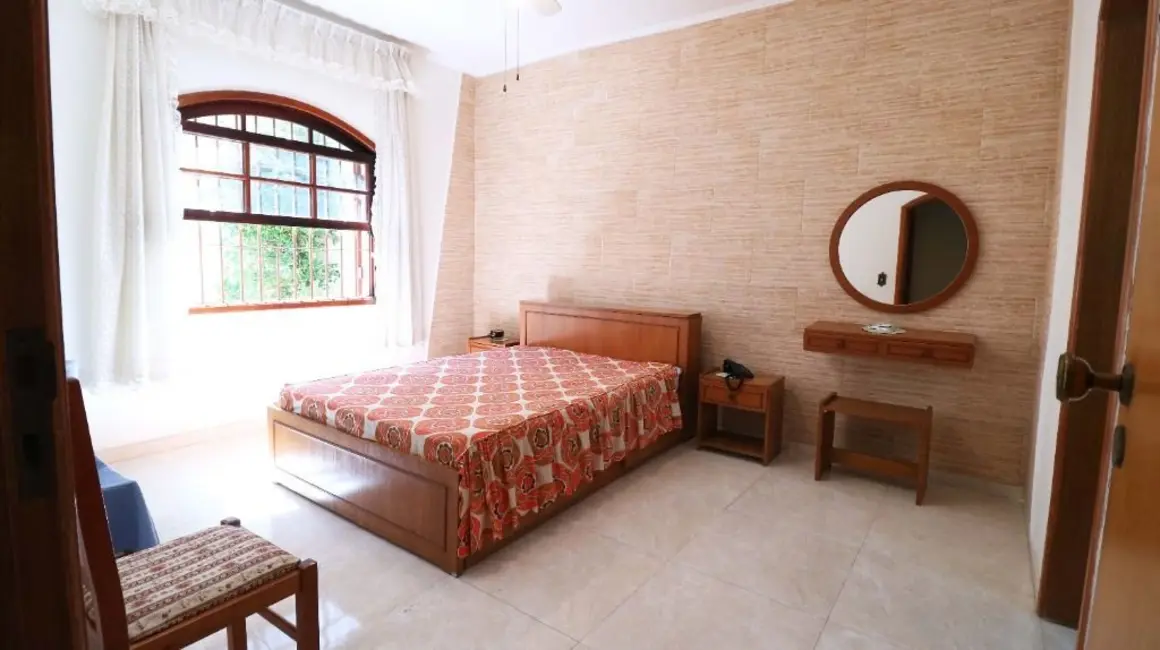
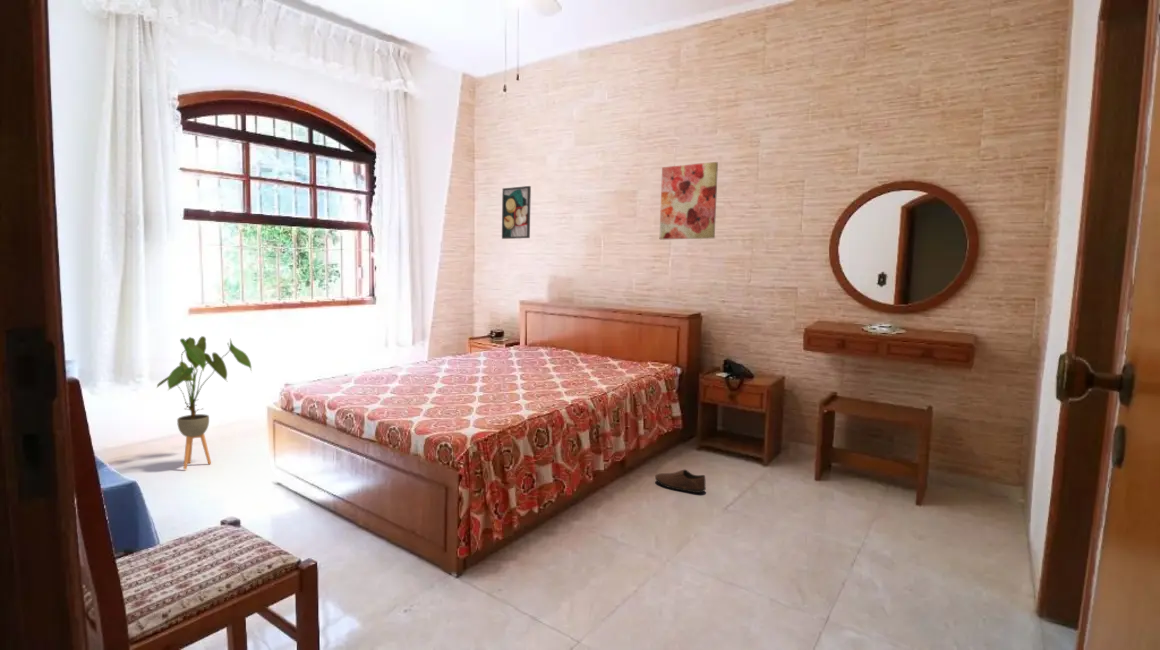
+ wall art [659,161,719,240]
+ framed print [501,185,532,240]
+ shoe [654,469,707,494]
+ house plant [156,335,253,470]
